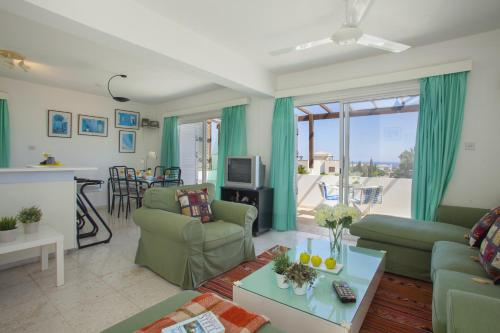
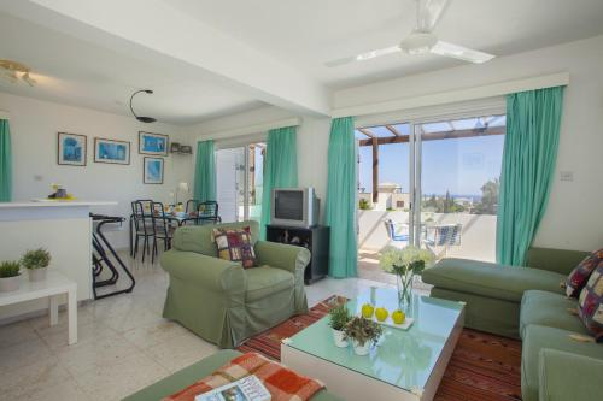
- remote control [332,280,357,304]
